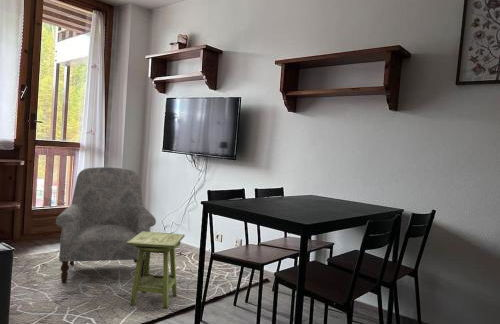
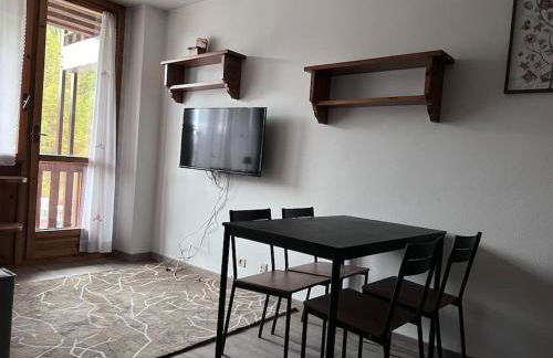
- side table [126,231,186,309]
- armchair [55,166,157,284]
